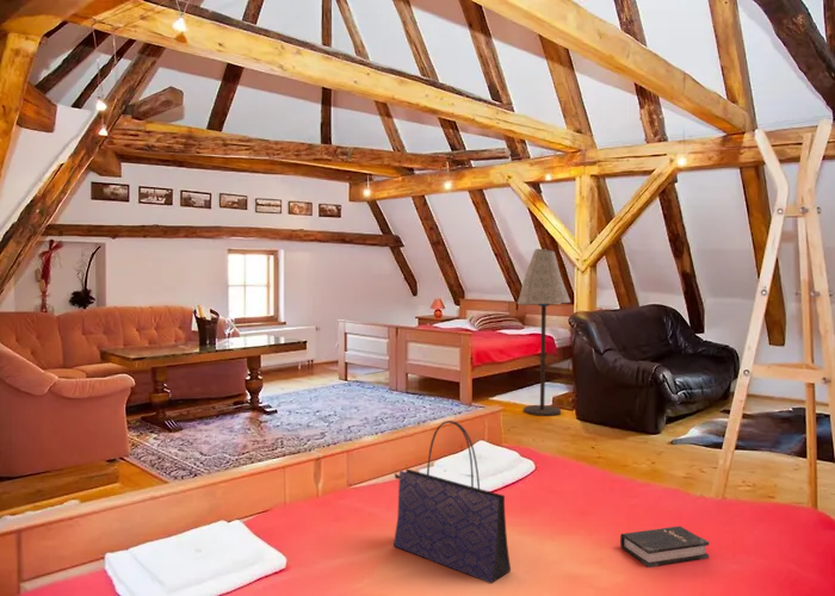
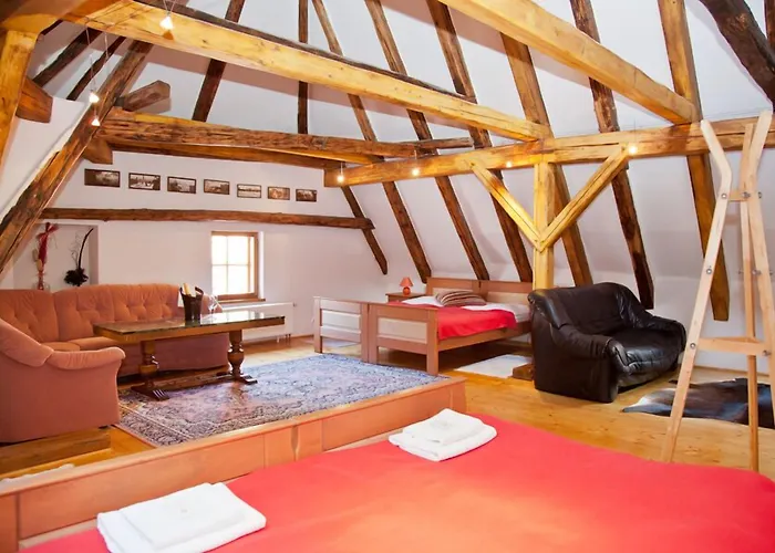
- hardback book [619,526,710,569]
- floor lamp [517,248,571,417]
- tote bag [392,420,512,584]
